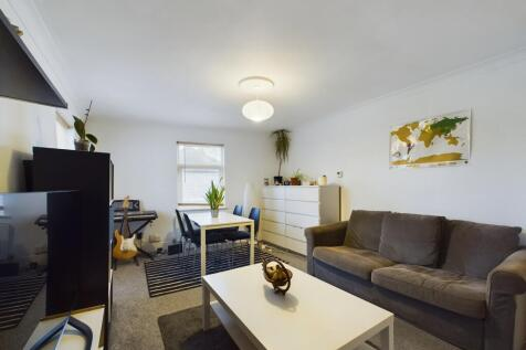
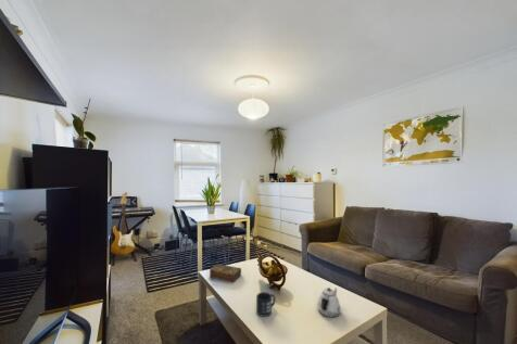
+ teapot [316,286,341,318]
+ mug [255,291,277,318]
+ book [209,263,242,283]
